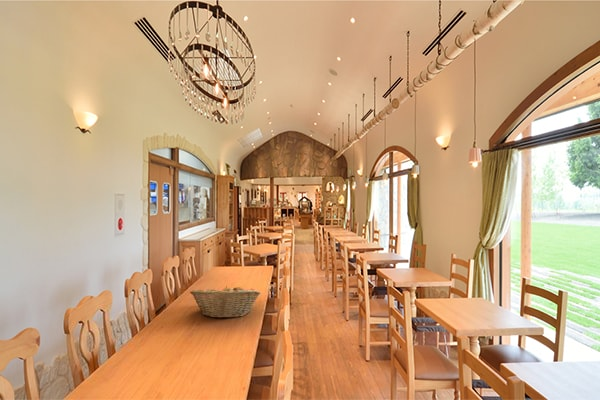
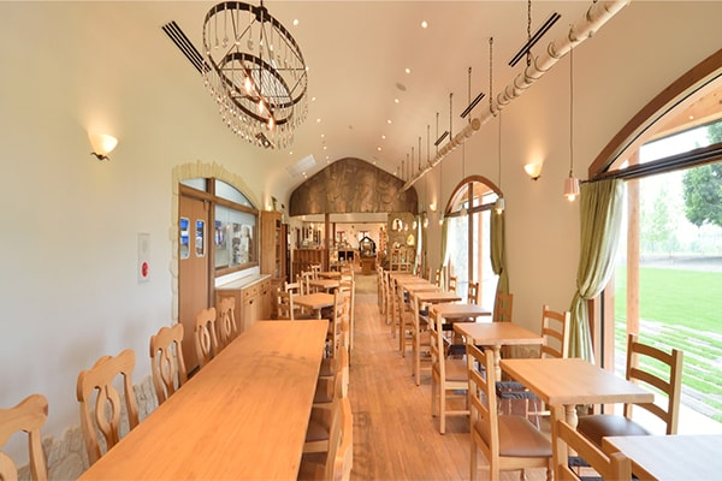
- fruit basket [189,286,261,319]
